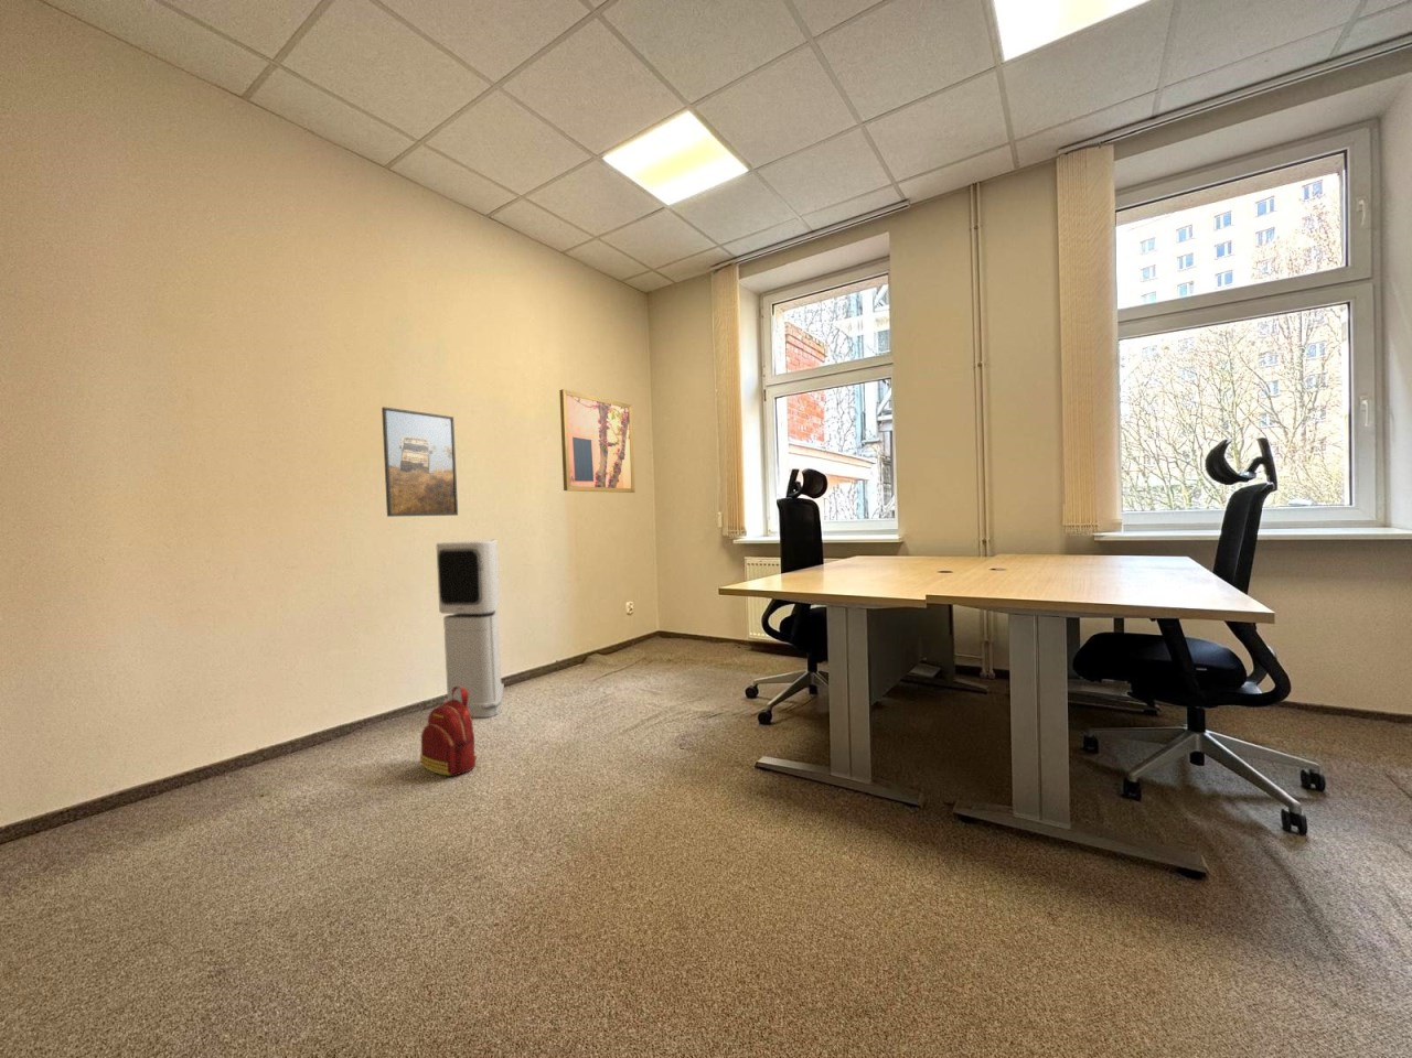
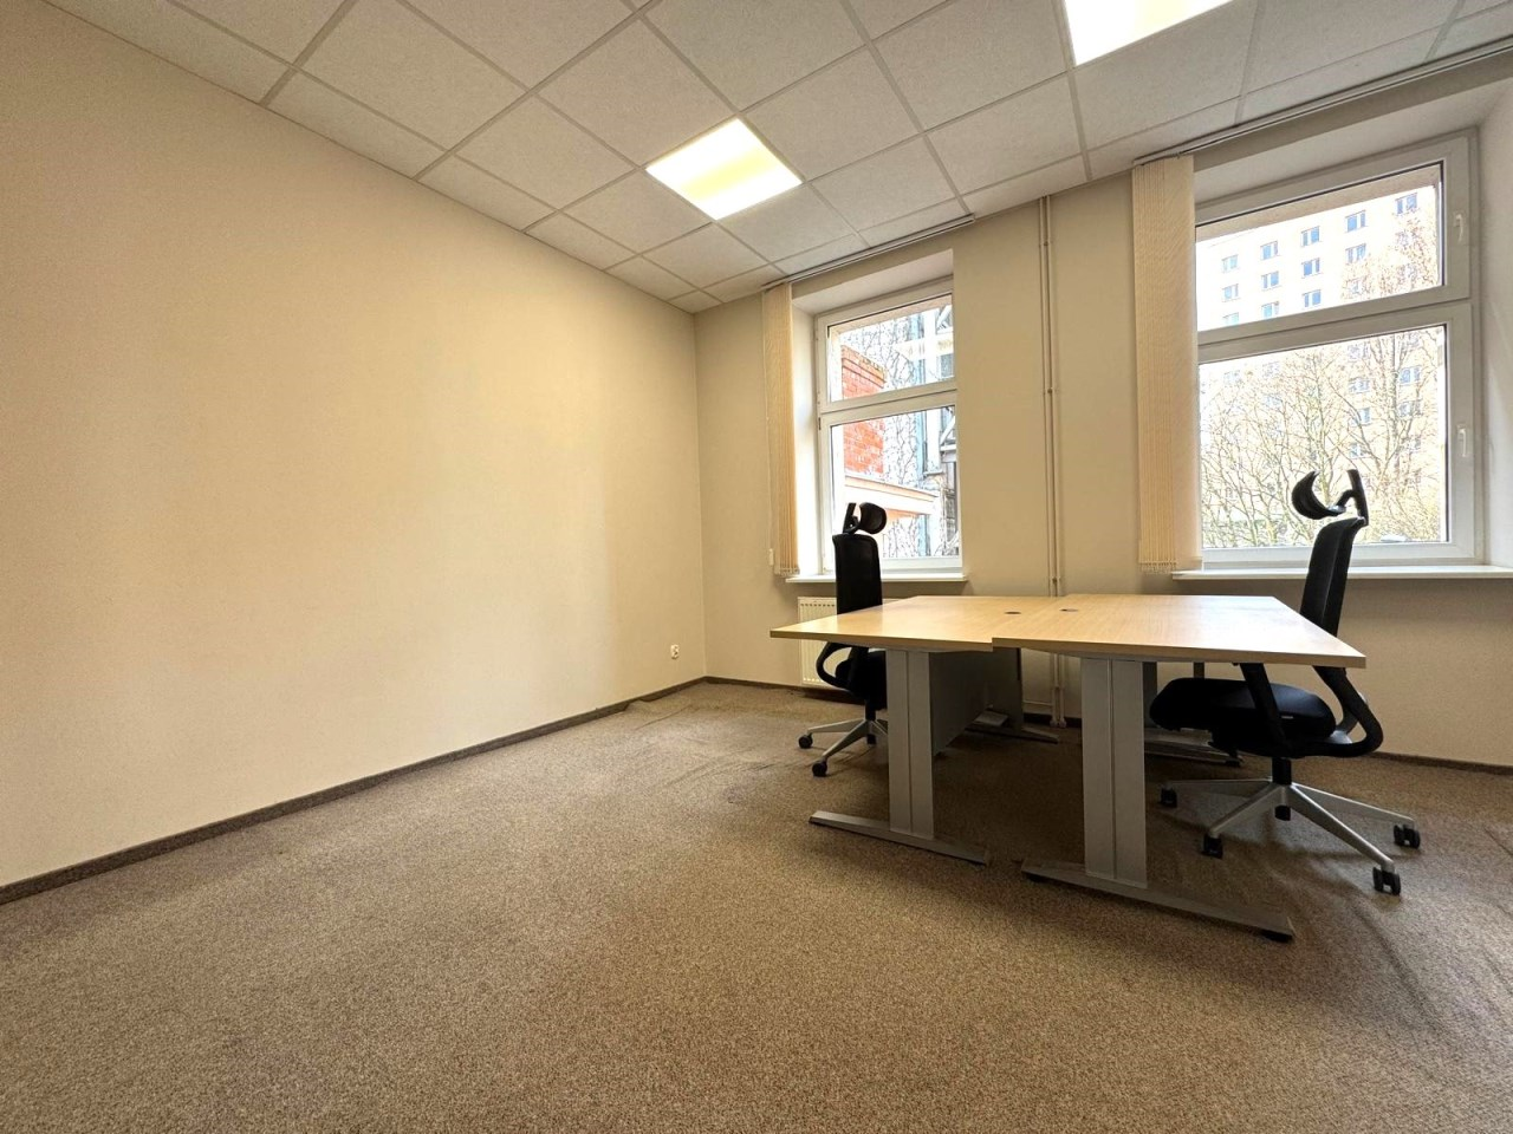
- wall art [558,388,636,493]
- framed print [380,406,459,518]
- air purifier [435,539,505,719]
- backpack [419,687,479,778]
